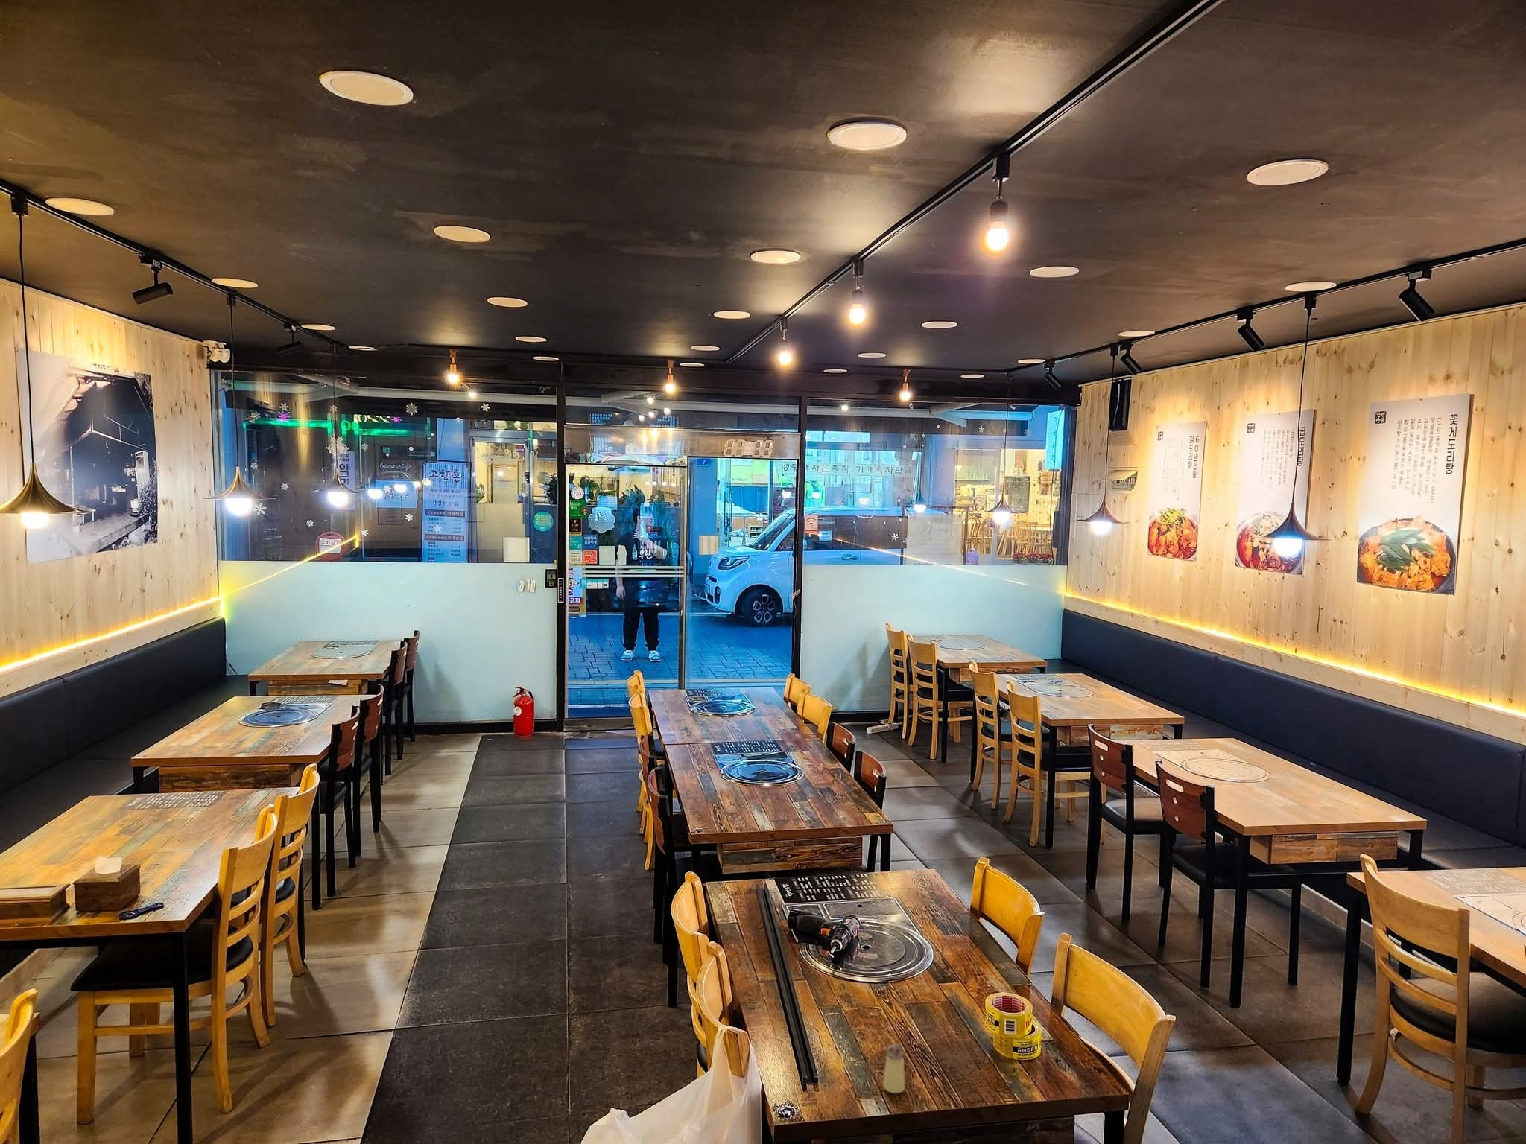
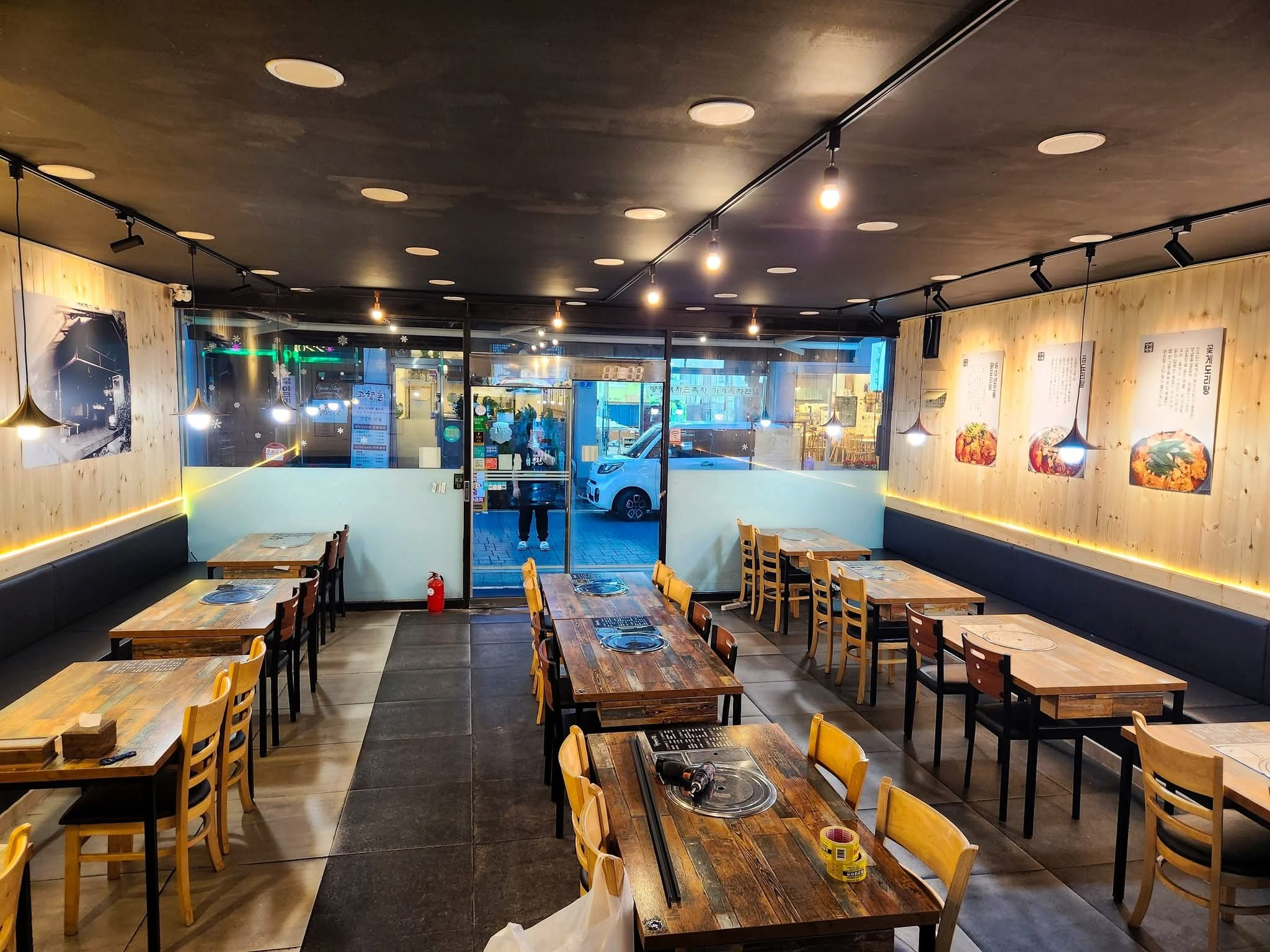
- saltshaker [882,1043,905,1094]
